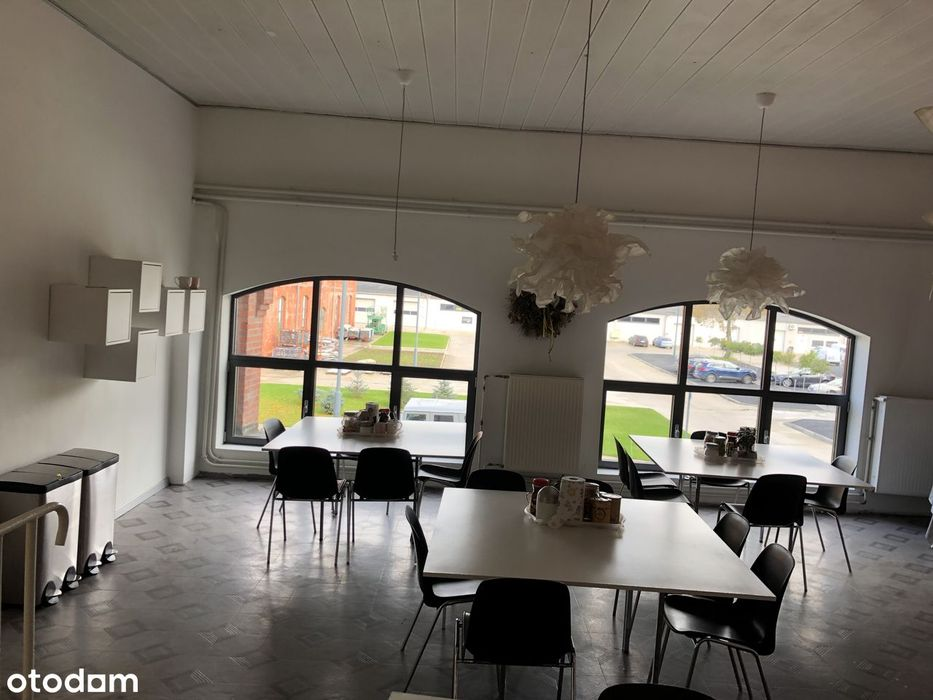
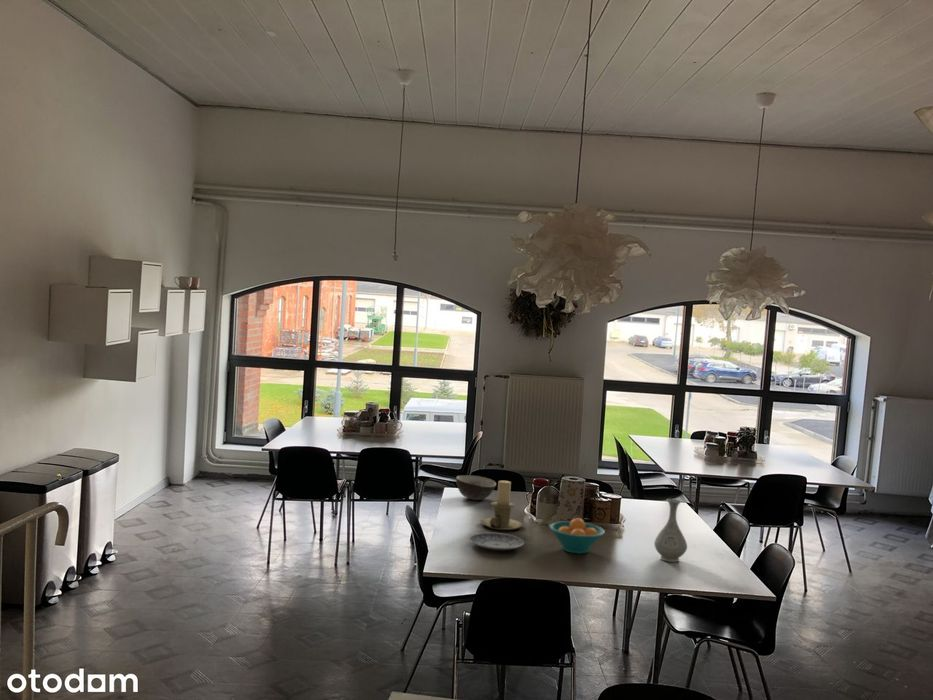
+ bowl [455,474,497,501]
+ fruit bowl [548,517,606,554]
+ candle holder [480,480,524,531]
+ plate [468,532,526,551]
+ vase [653,498,688,563]
